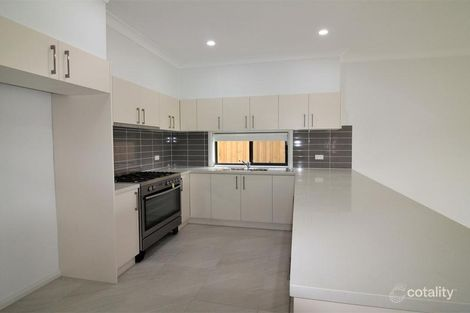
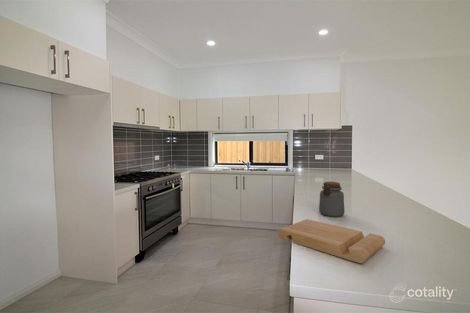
+ cutting board [277,218,386,264]
+ jar [318,181,346,218]
